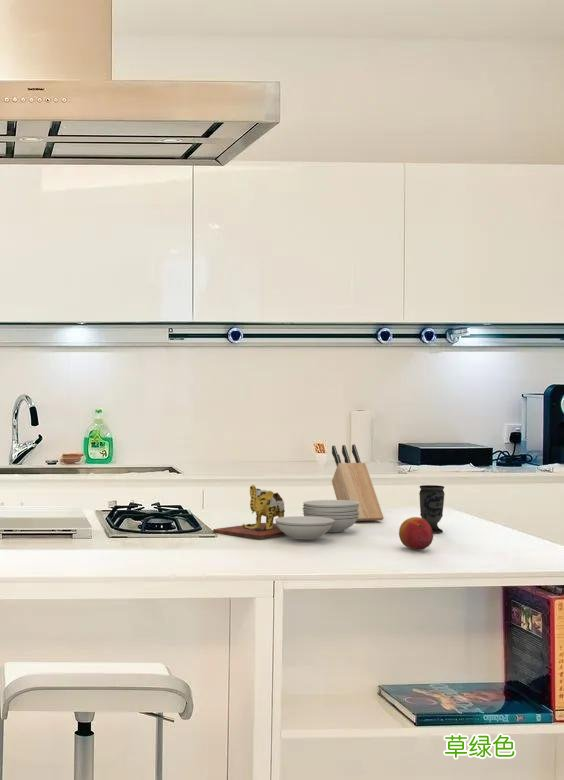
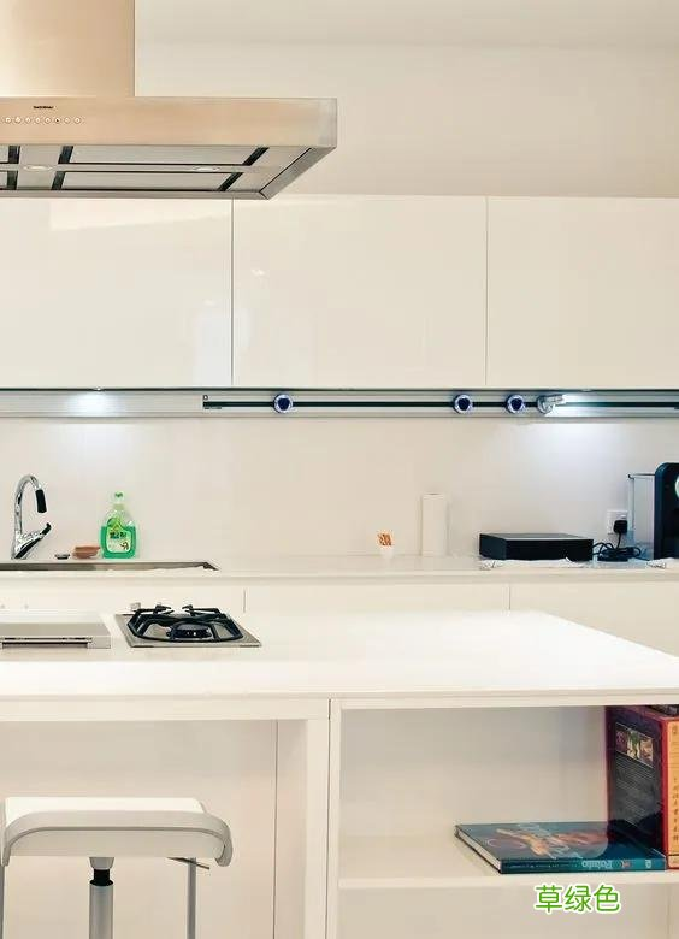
- fruit [398,516,434,551]
- knife block [331,443,385,522]
- cup [418,484,446,534]
- cutting board [212,484,359,540]
